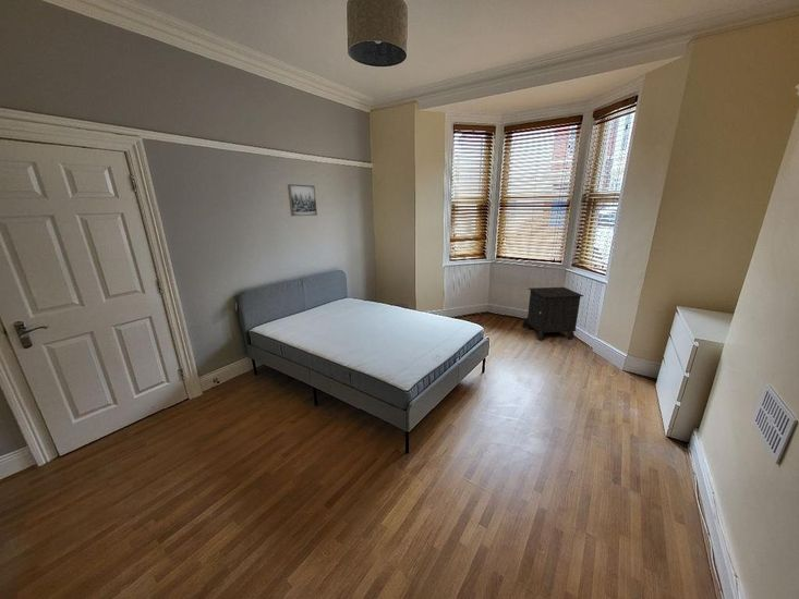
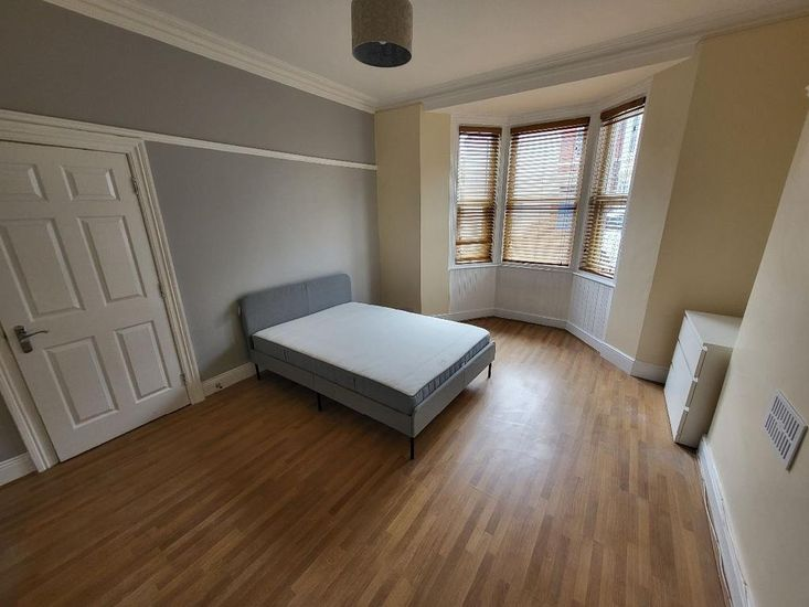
- wall art [287,183,318,217]
- nightstand [521,286,584,341]
